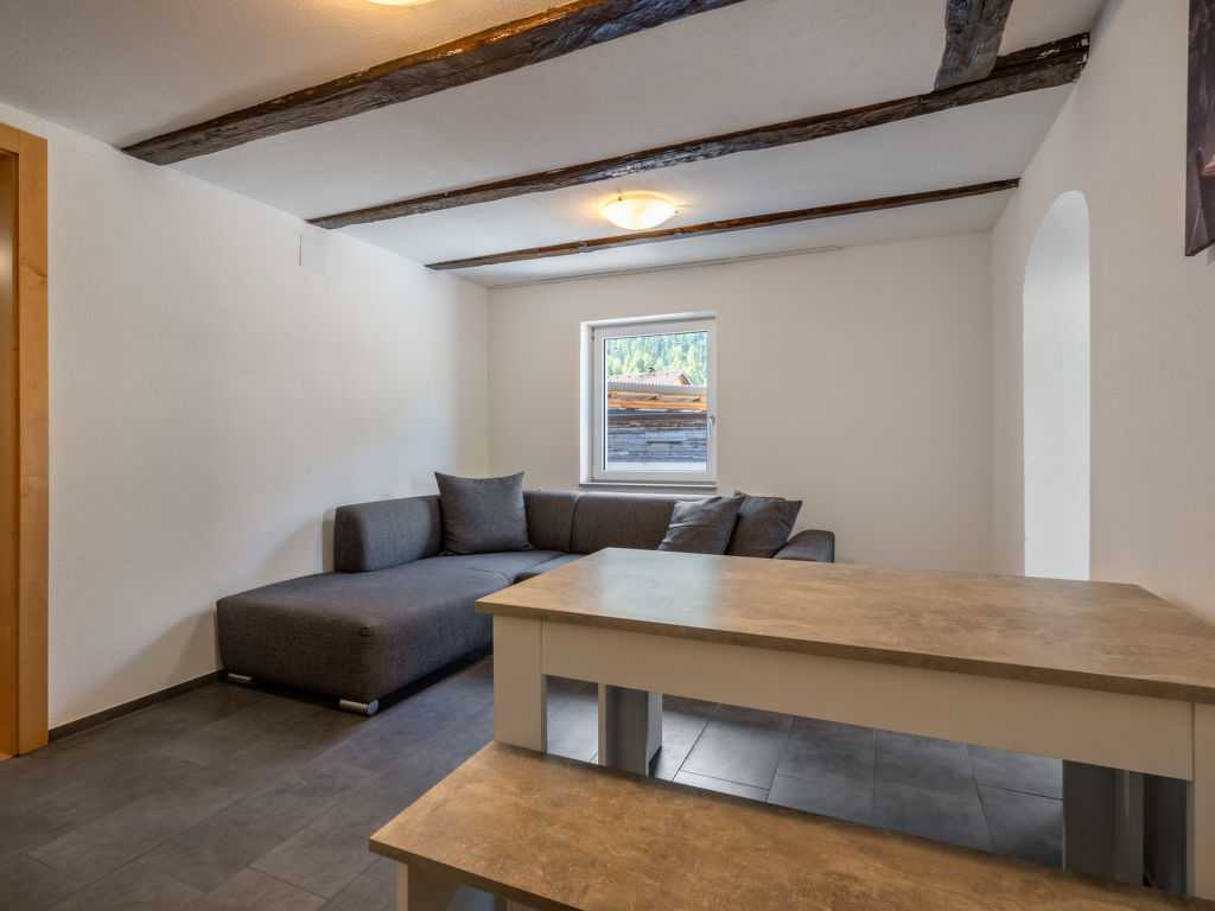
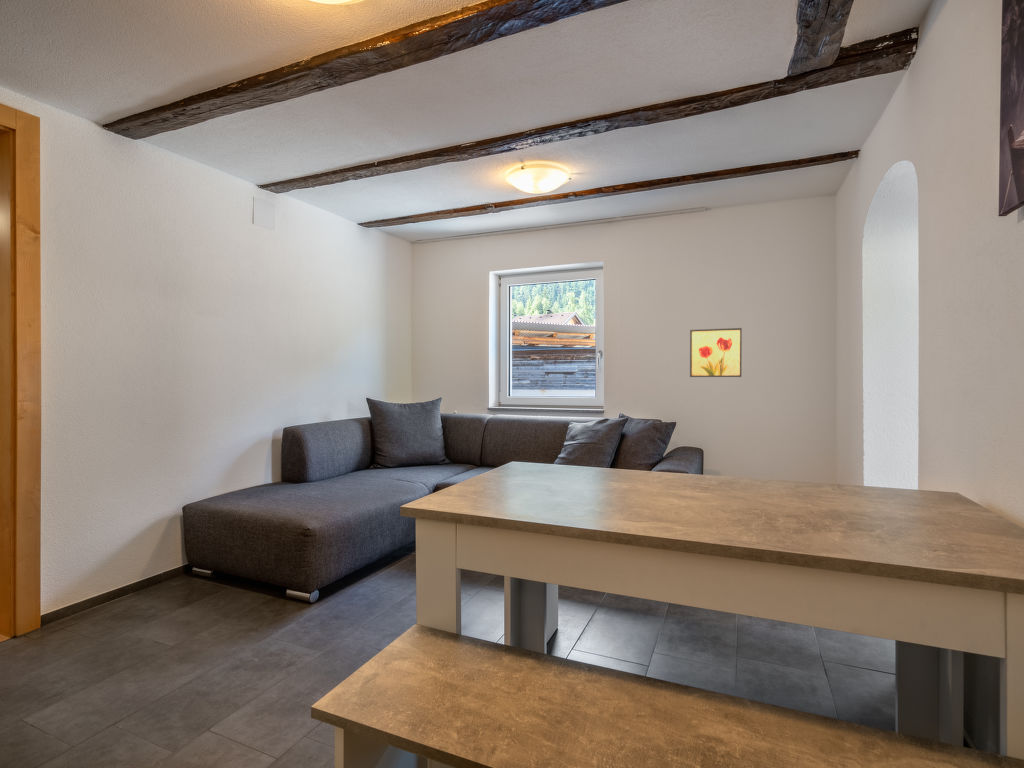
+ wall art [689,327,743,378]
